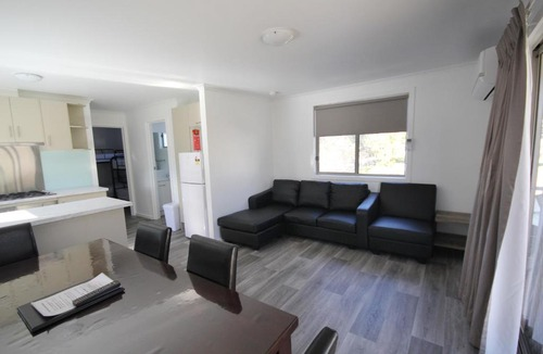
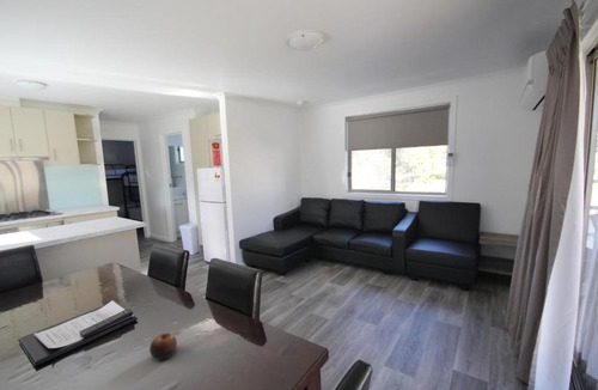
+ apple [148,333,178,360]
